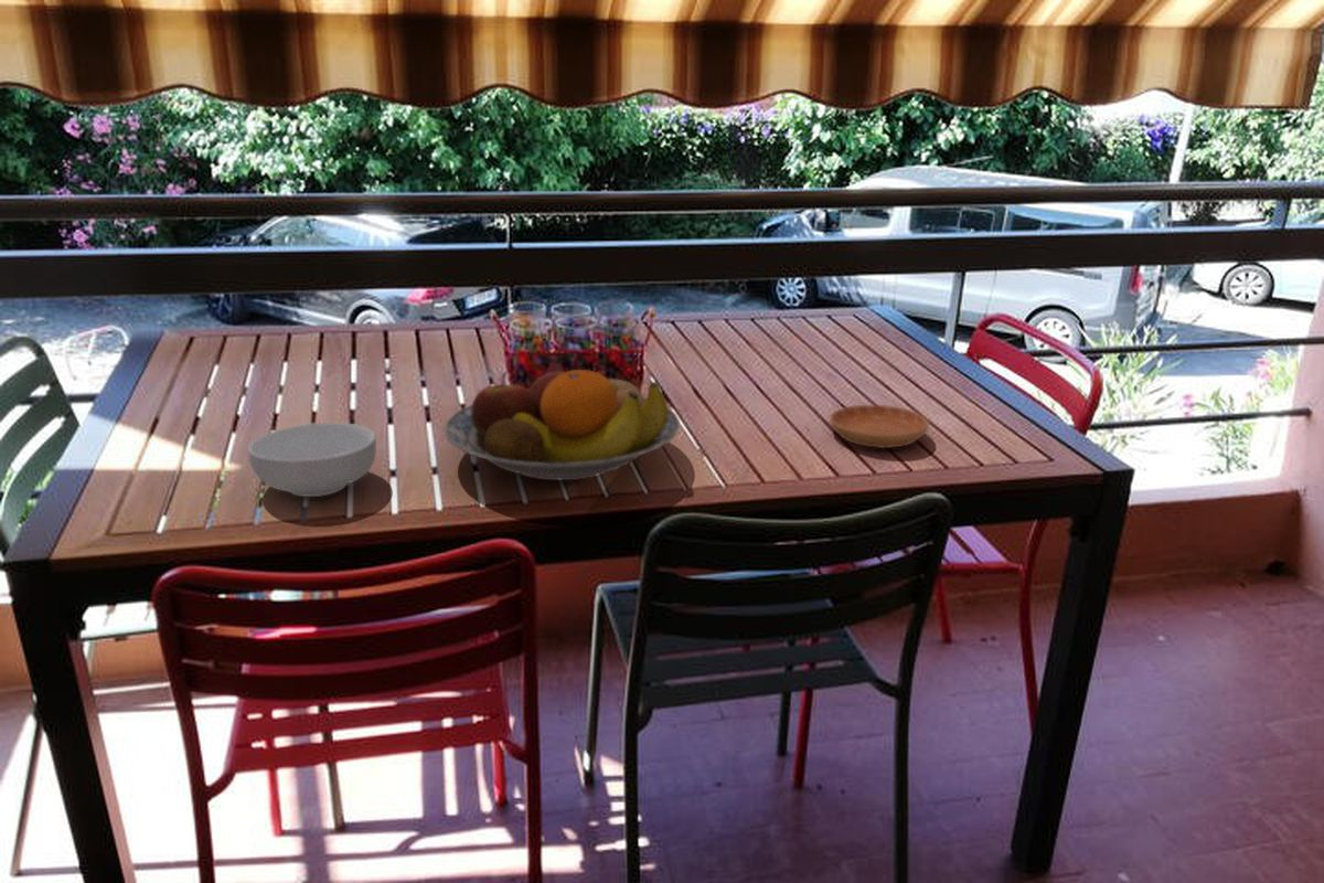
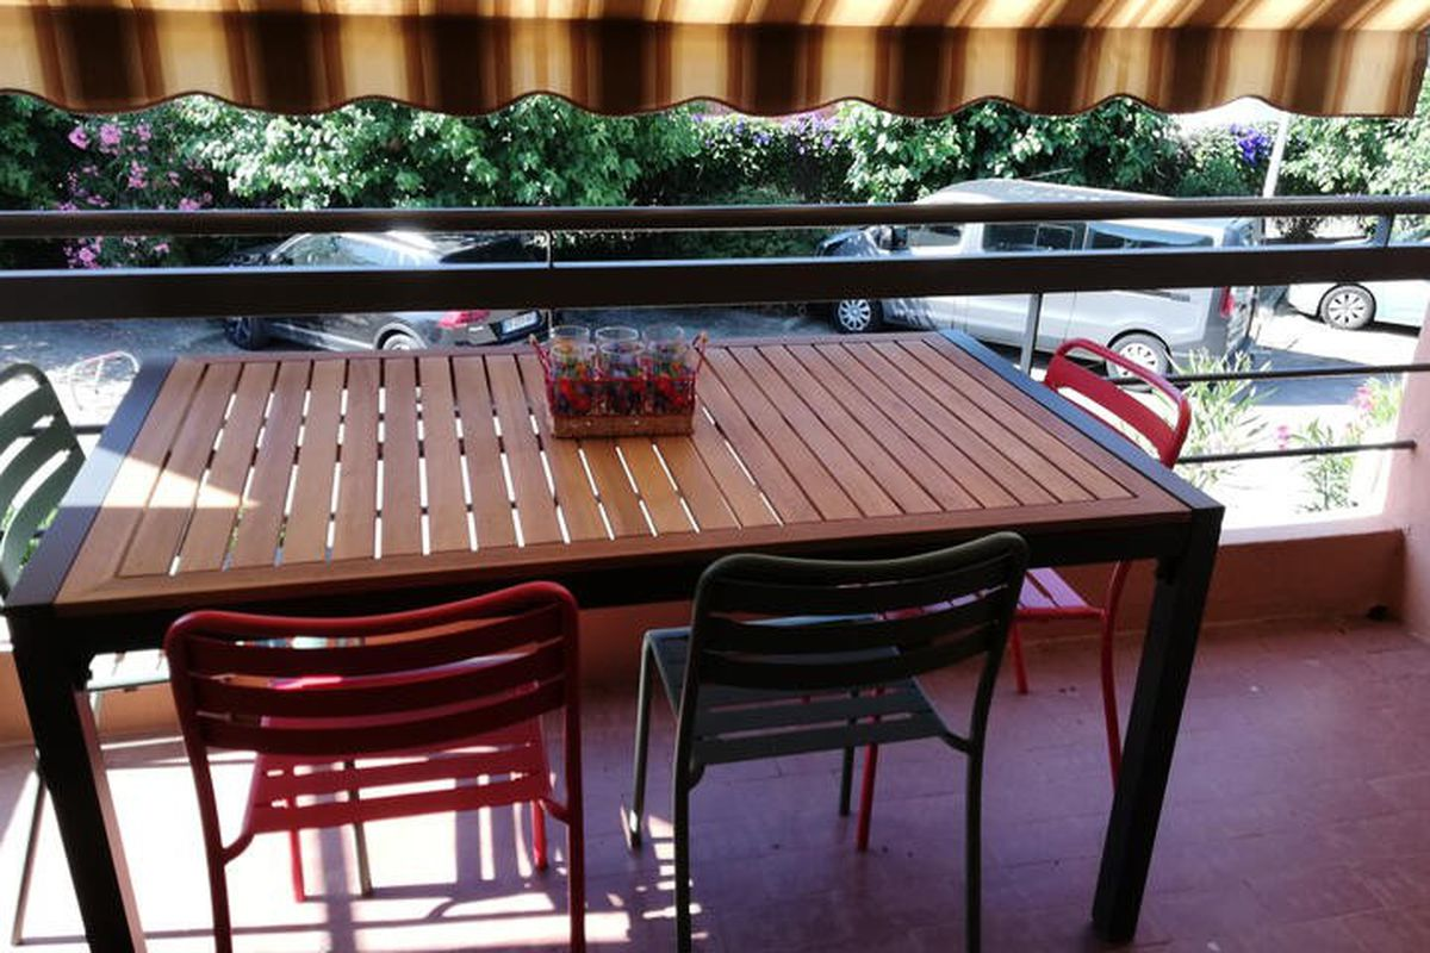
- fruit bowl [444,362,681,481]
- cereal bowl [247,422,377,498]
- saucer [829,404,930,449]
